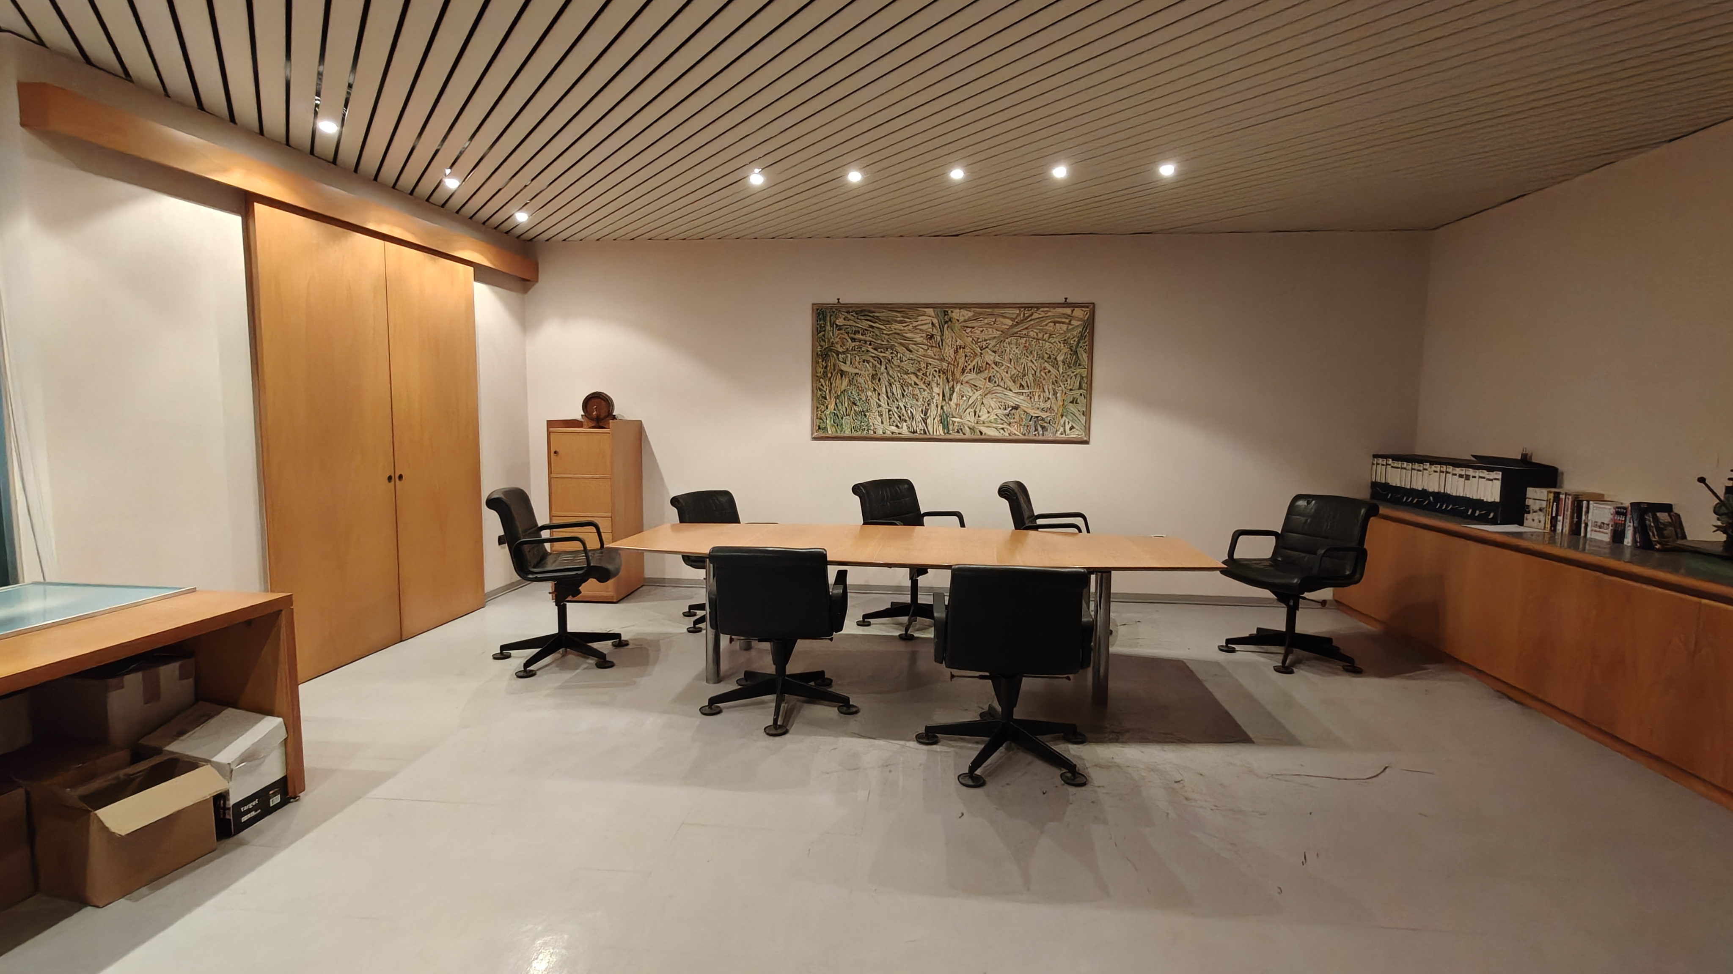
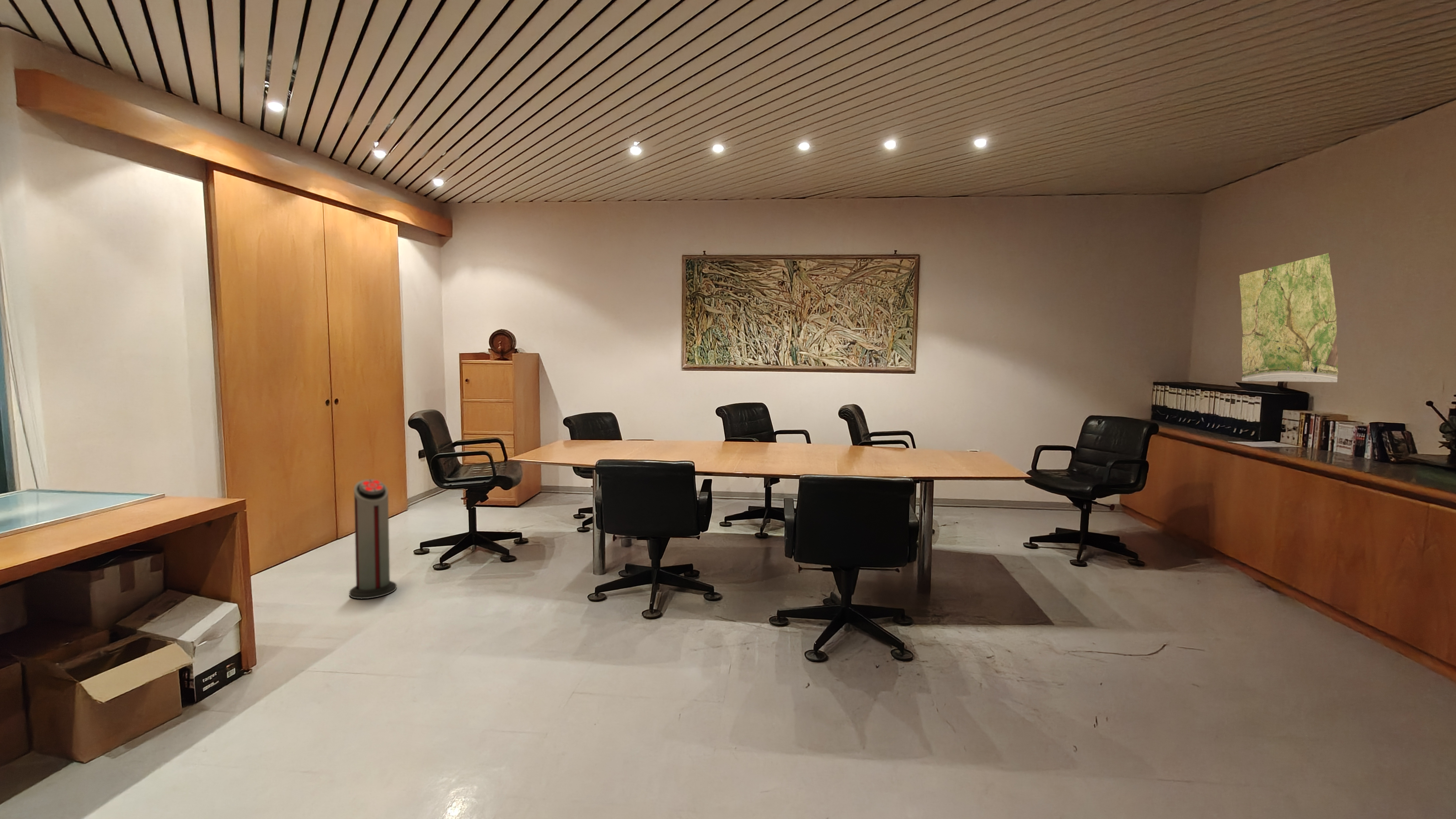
+ air purifier [349,479,397,599]
+ map [1239,253,1339,382]
